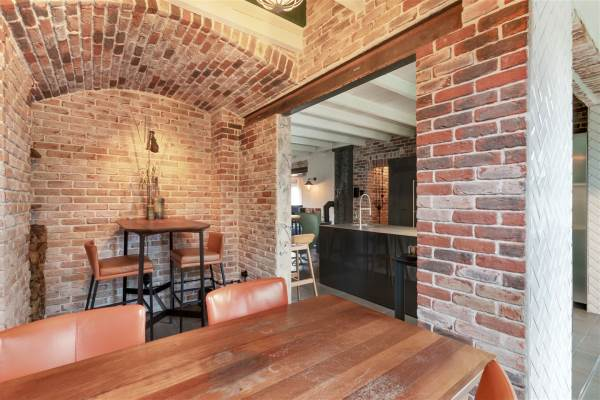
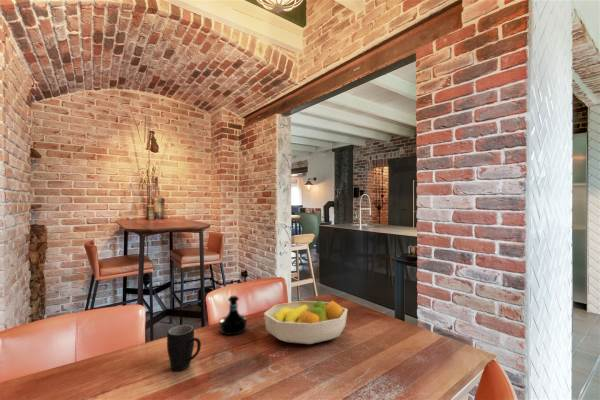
+ tequila bottle [219,295,248,336]
+ mug [166,324,202,372]
+ fruit bowl [263,299,349,345]
